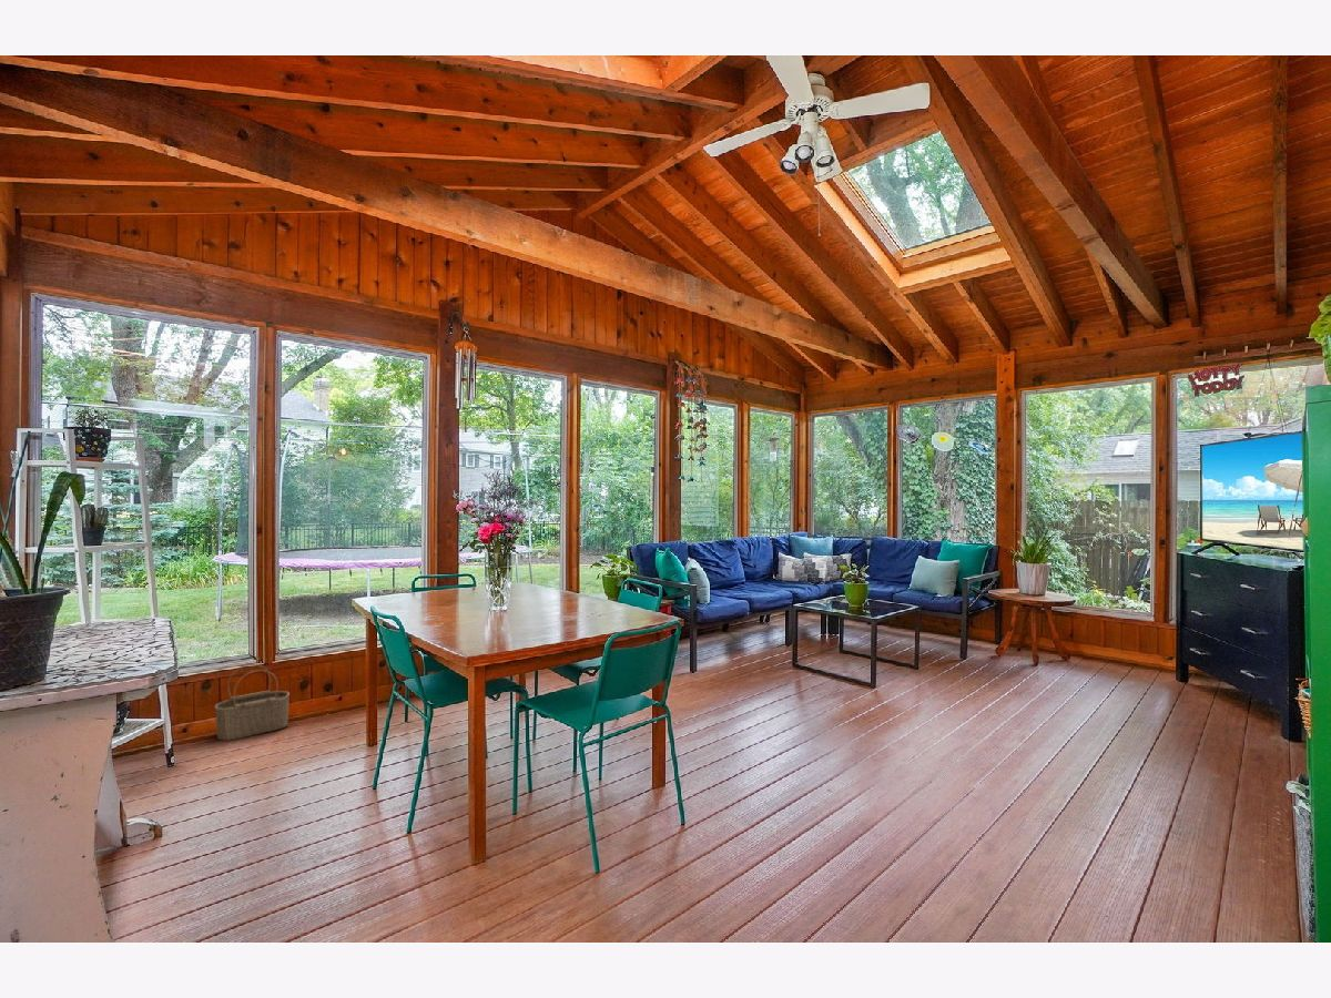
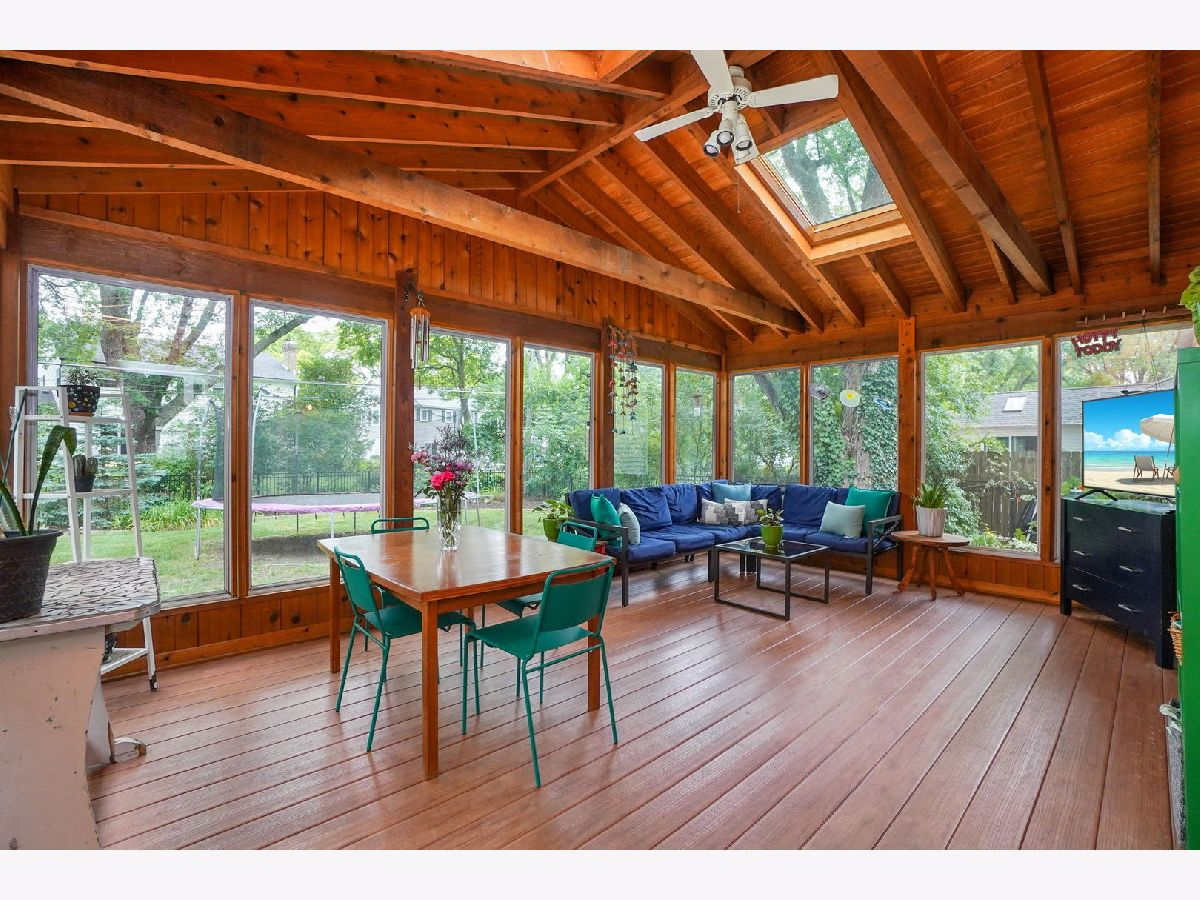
- wicker basket [213,663,291,742]
